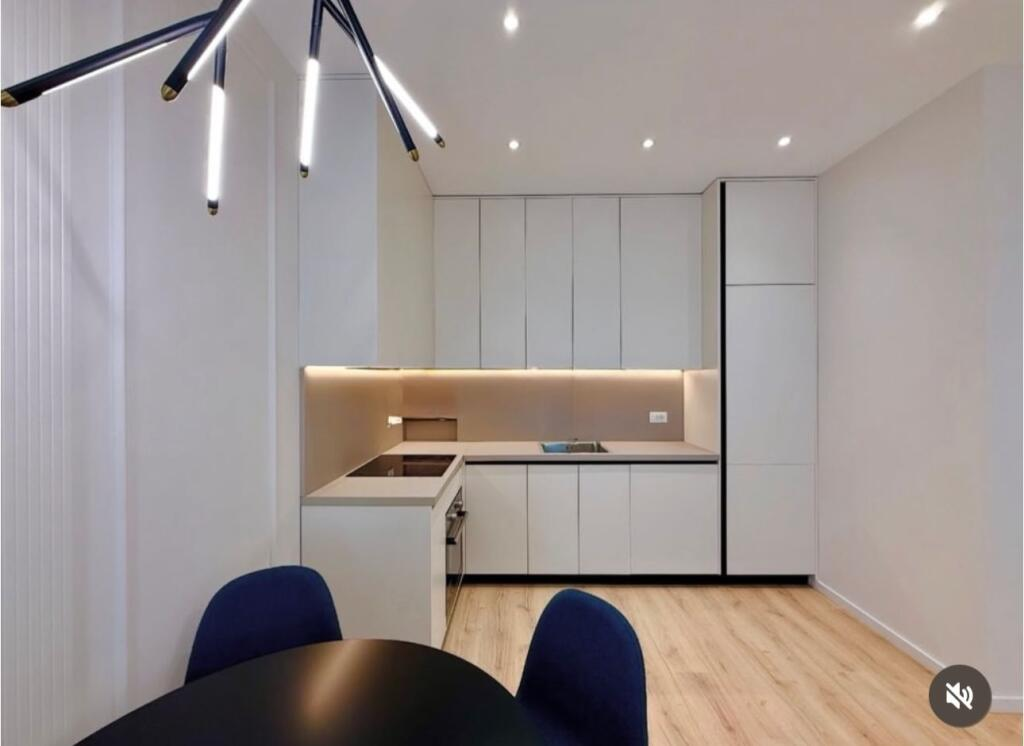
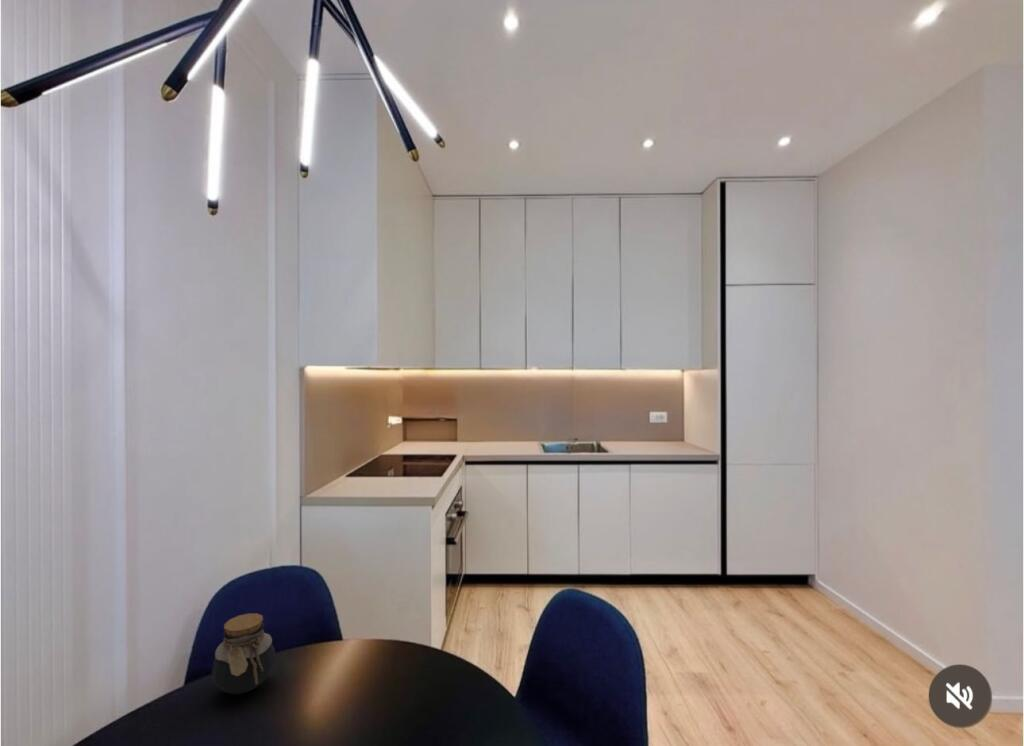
+ jar [211,612,276,695]
